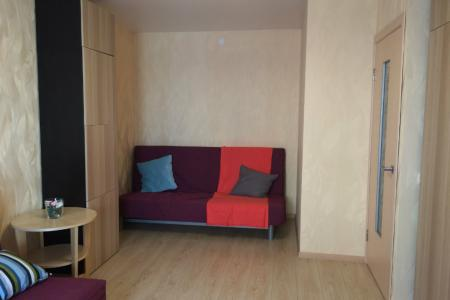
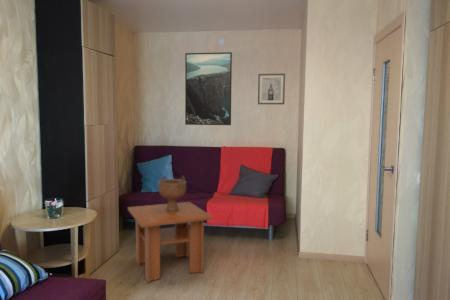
+ decorative bowl [157,175,187,211]
+ wall art [257,73,286,105]
+ coffee table [127,201,214,284]
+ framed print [184,51,233,126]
